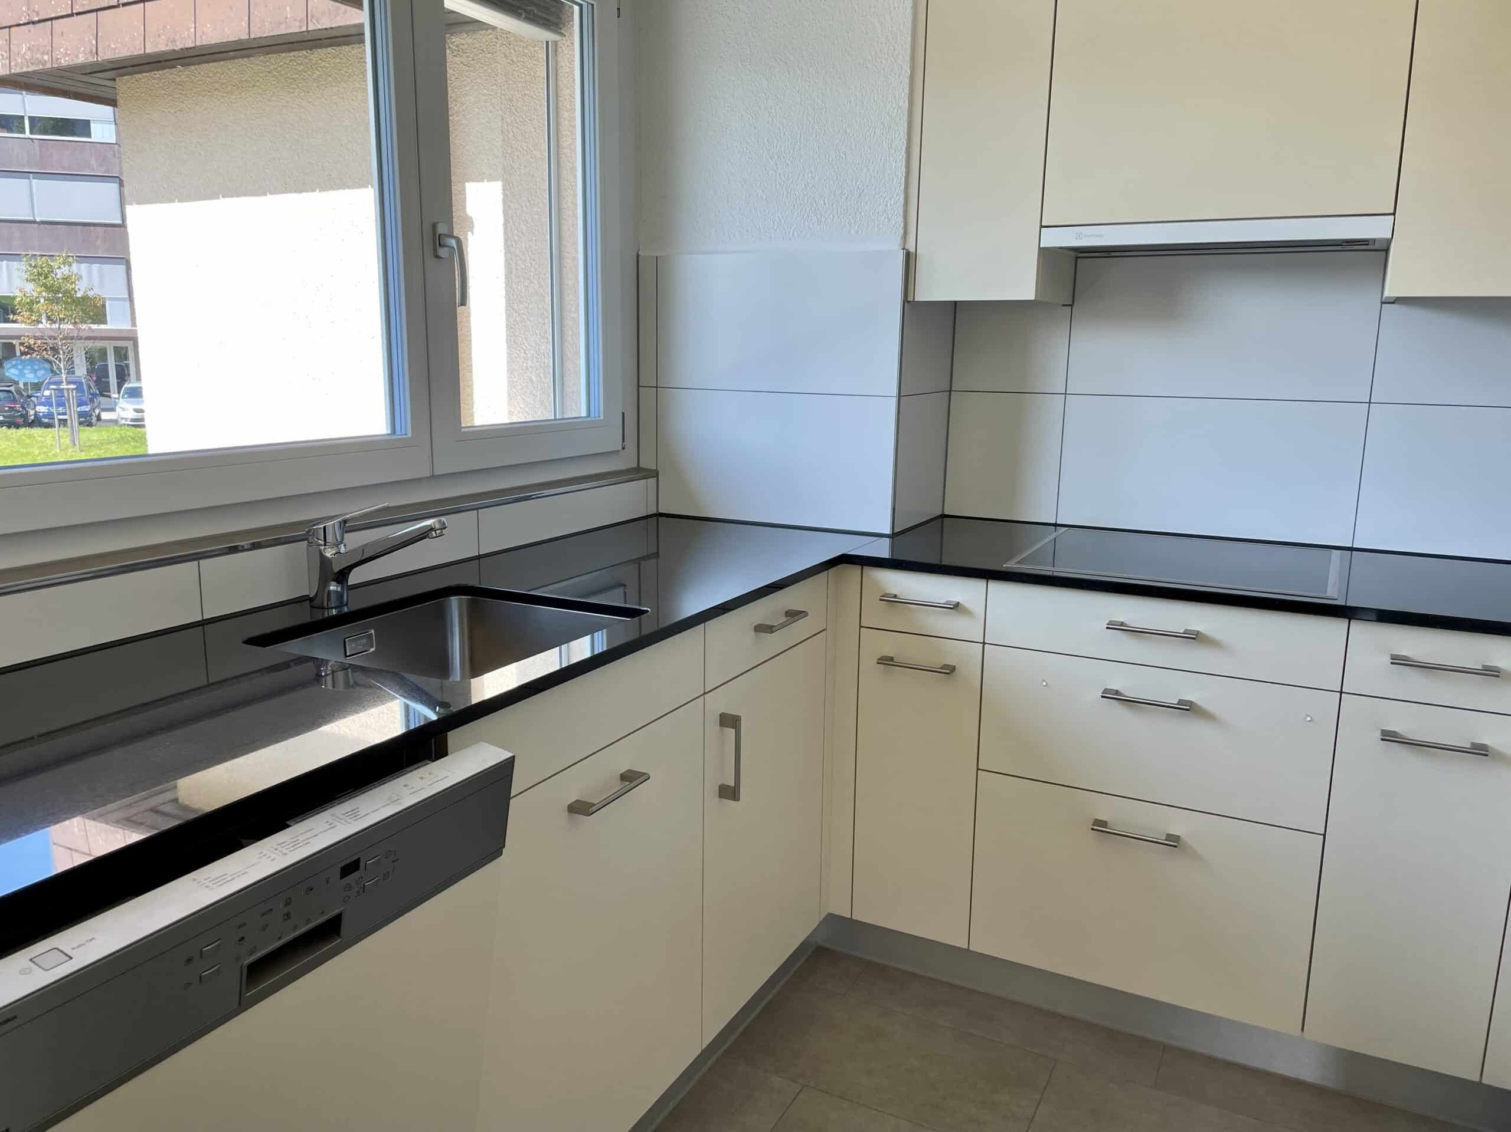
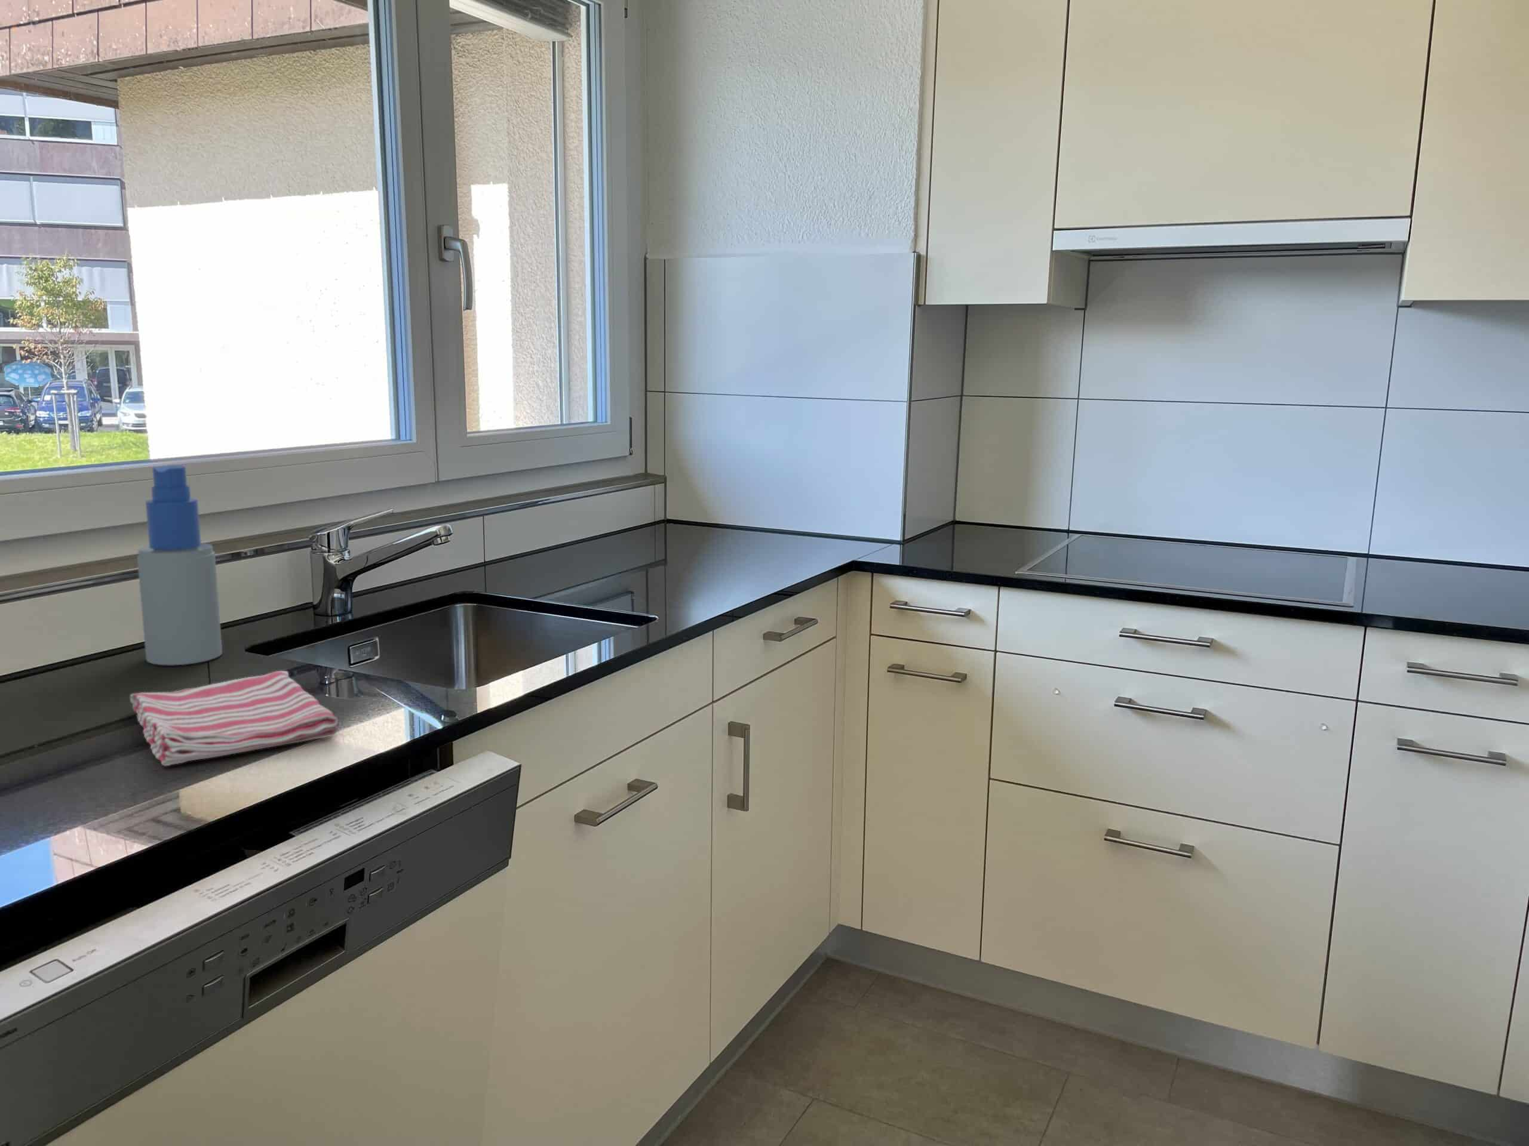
+ dish towel [129,671,340,767]
+ spray bottle [137,465,223,666]
